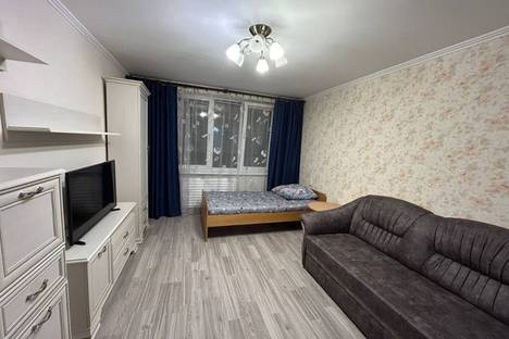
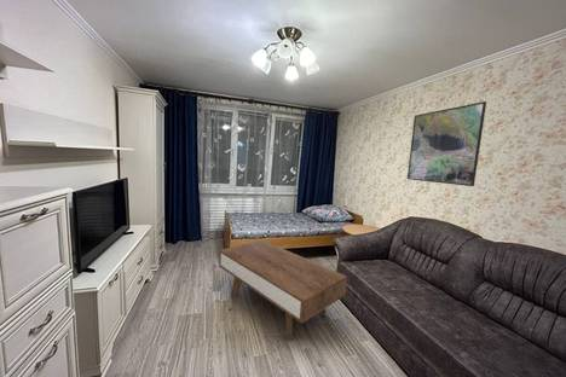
+ coffee table [218,239,348,341]
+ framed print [406,100,487,187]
